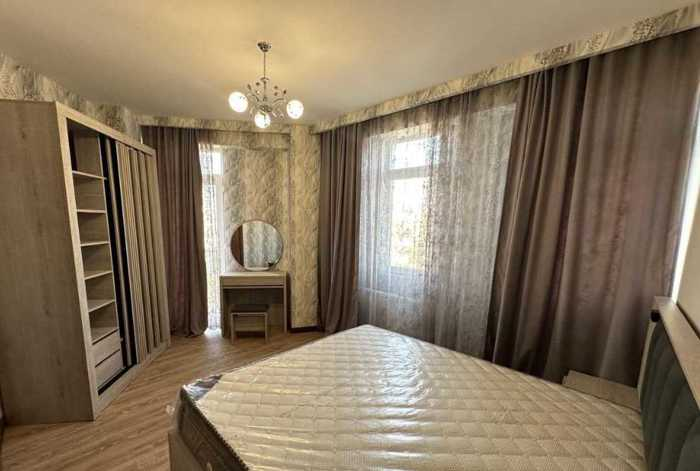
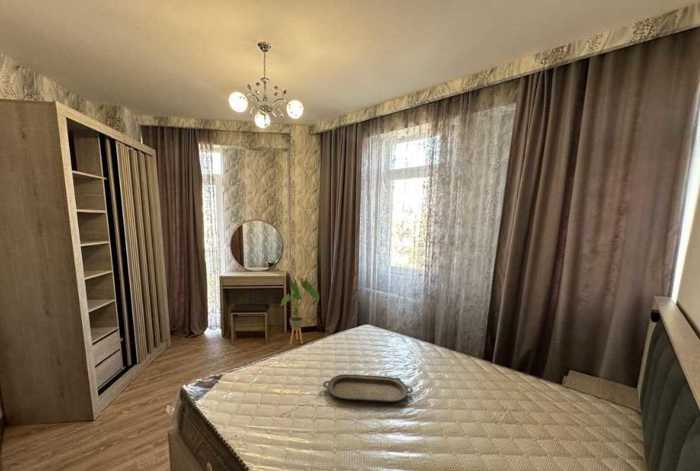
+ serving tray [322,373,414,403]
+ house plant [280,277,320,345]
